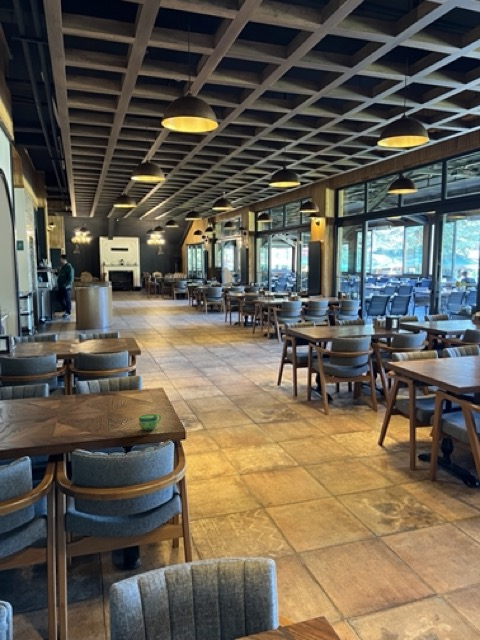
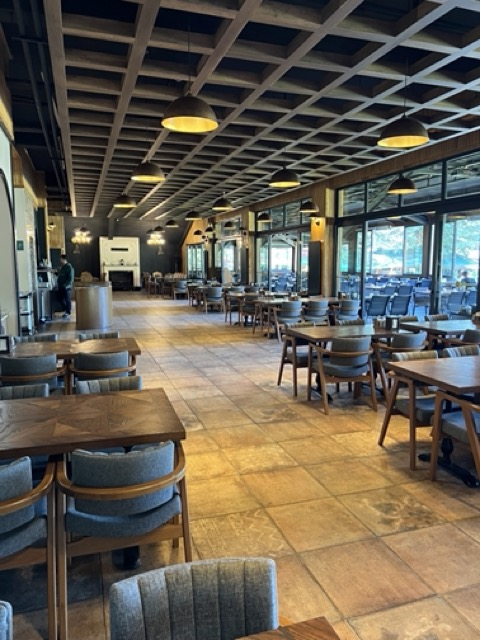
- cup [138,413,162,431]
